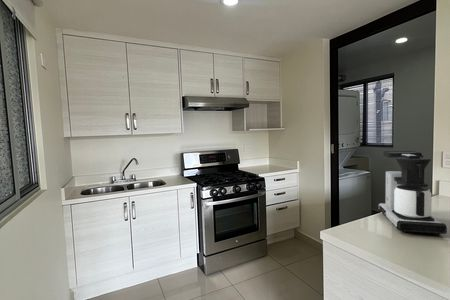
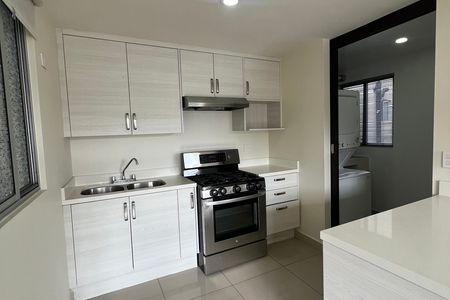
- coffee maker [377,150,448,236]
